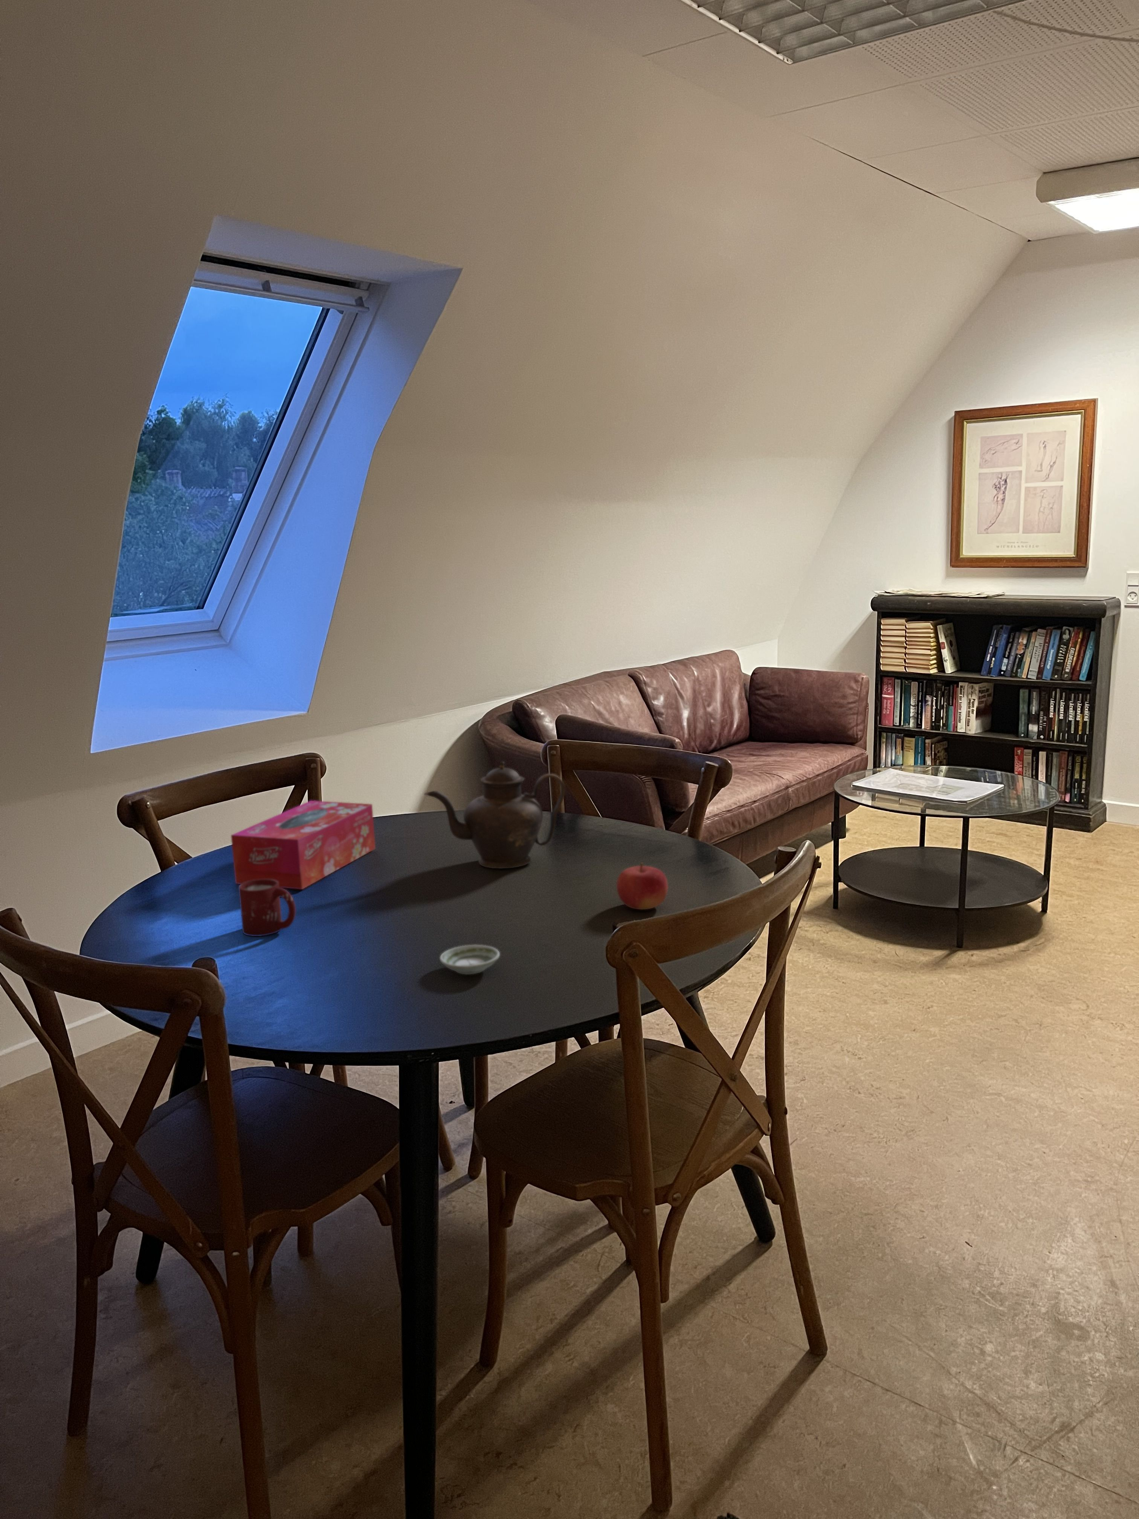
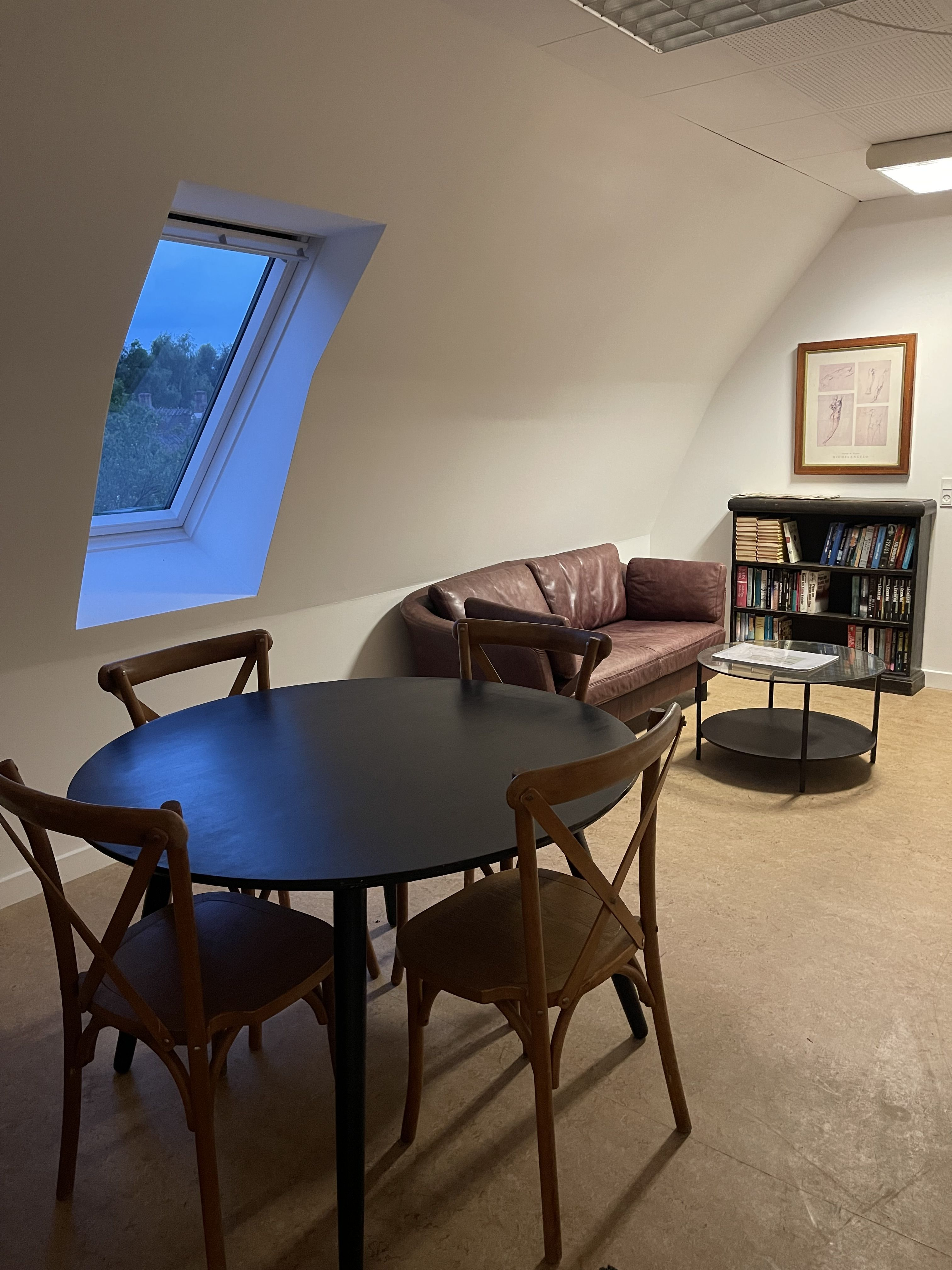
- tissue box [231,800,376,890]
- teapot [424,761,566,870]
- fruit [616,862,668,910]
- cup [238,879,297,937]
- saucer [439,945,500,975]
